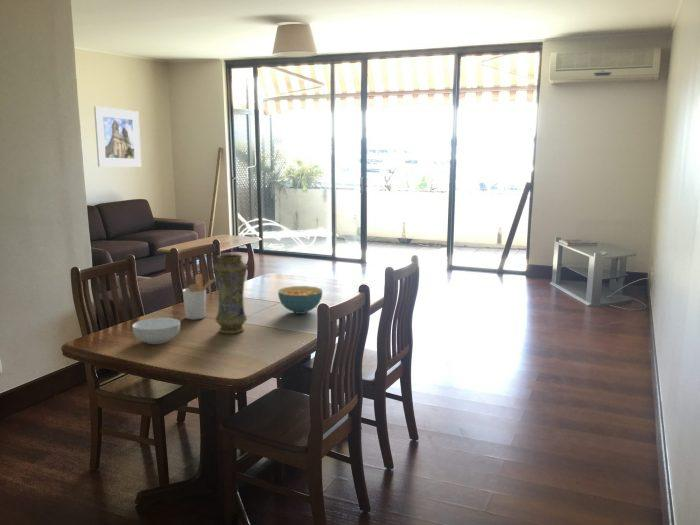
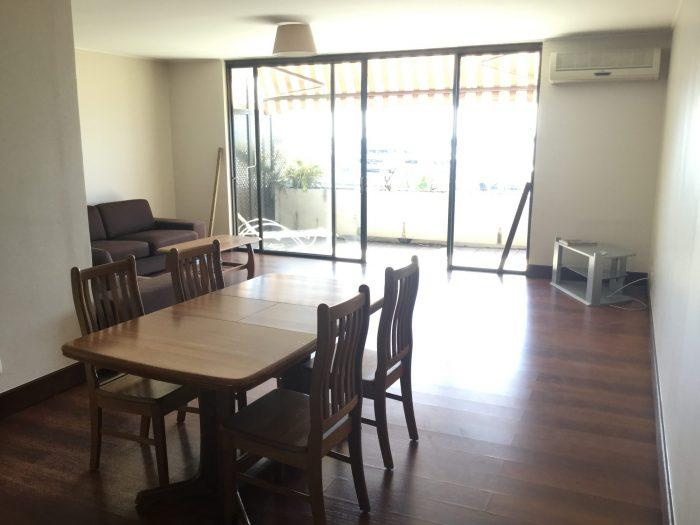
- cereal bowl [277,285,324,315]
- cereal bowl [131,317,181,345]
- vase [213,253,248,335]
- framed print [93,105,142,168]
- utensil holder [182,273,217,320]
